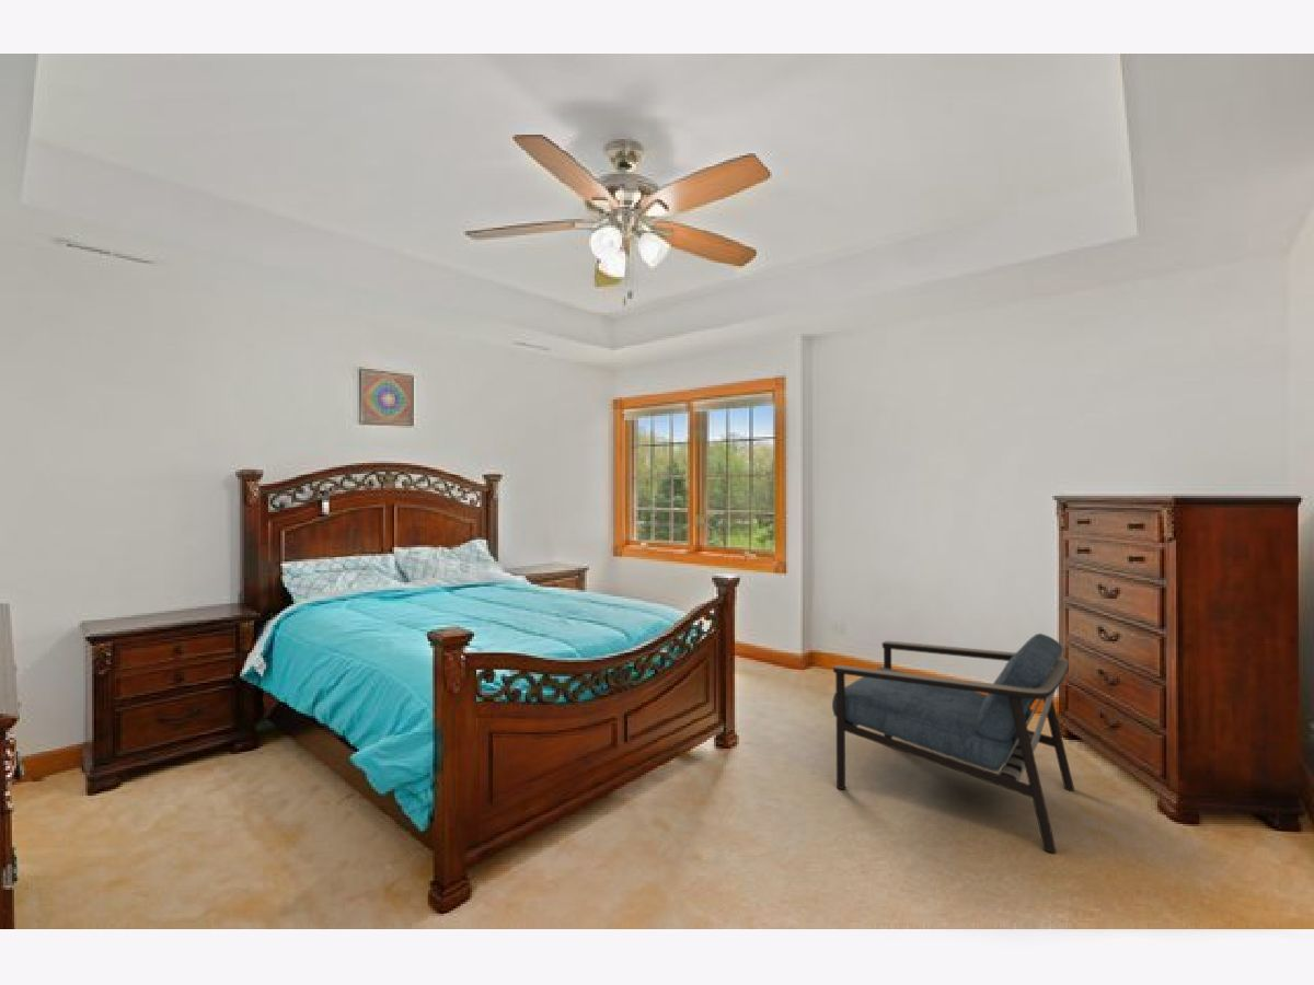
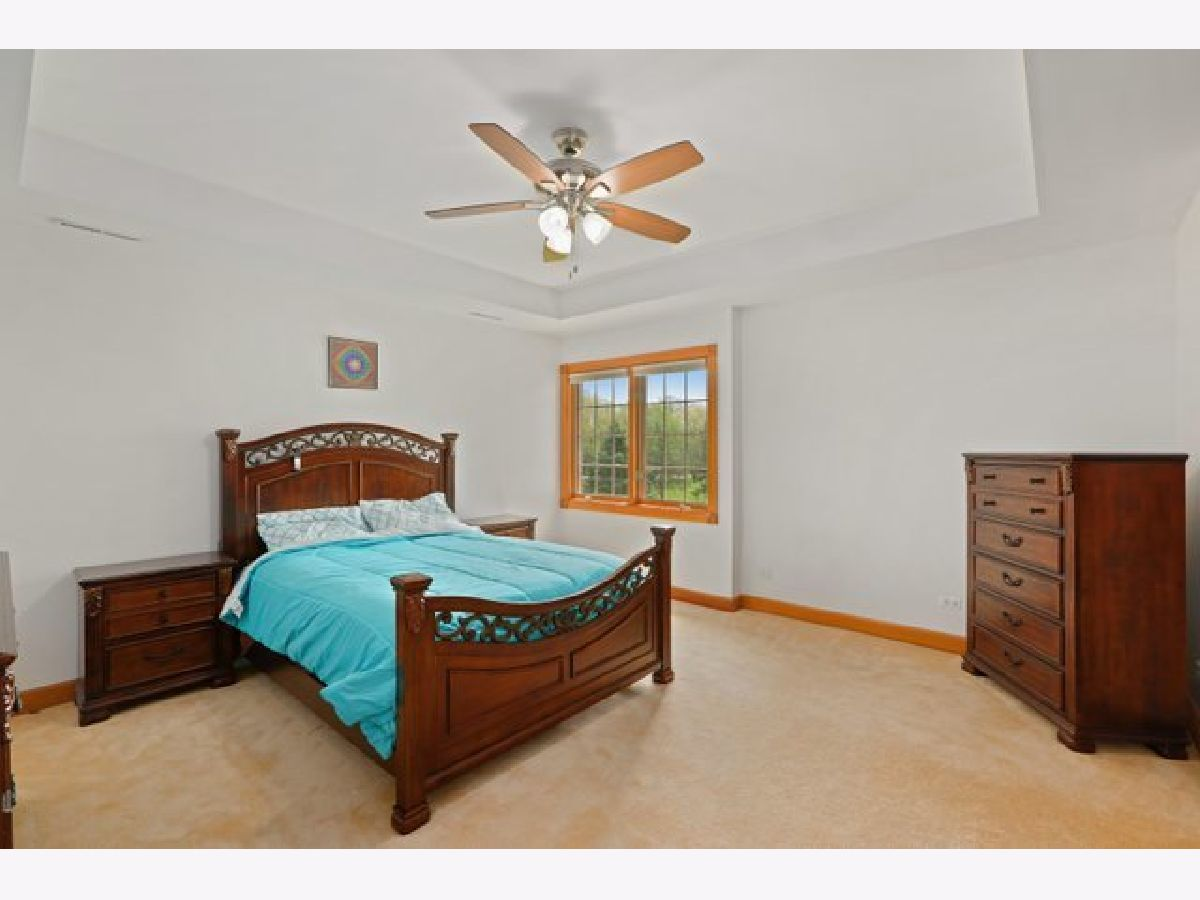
- armchair [831,633,1075,854]
